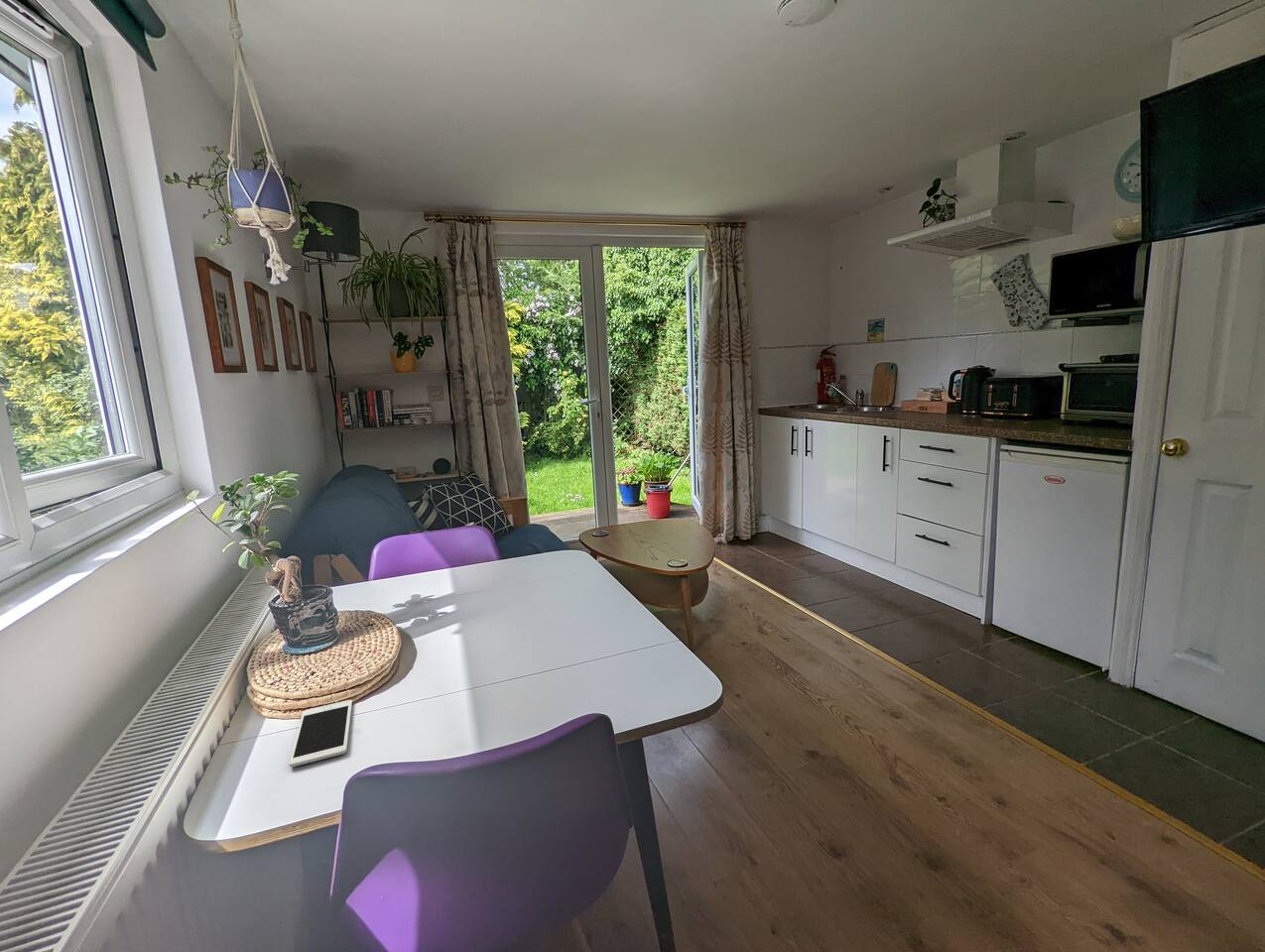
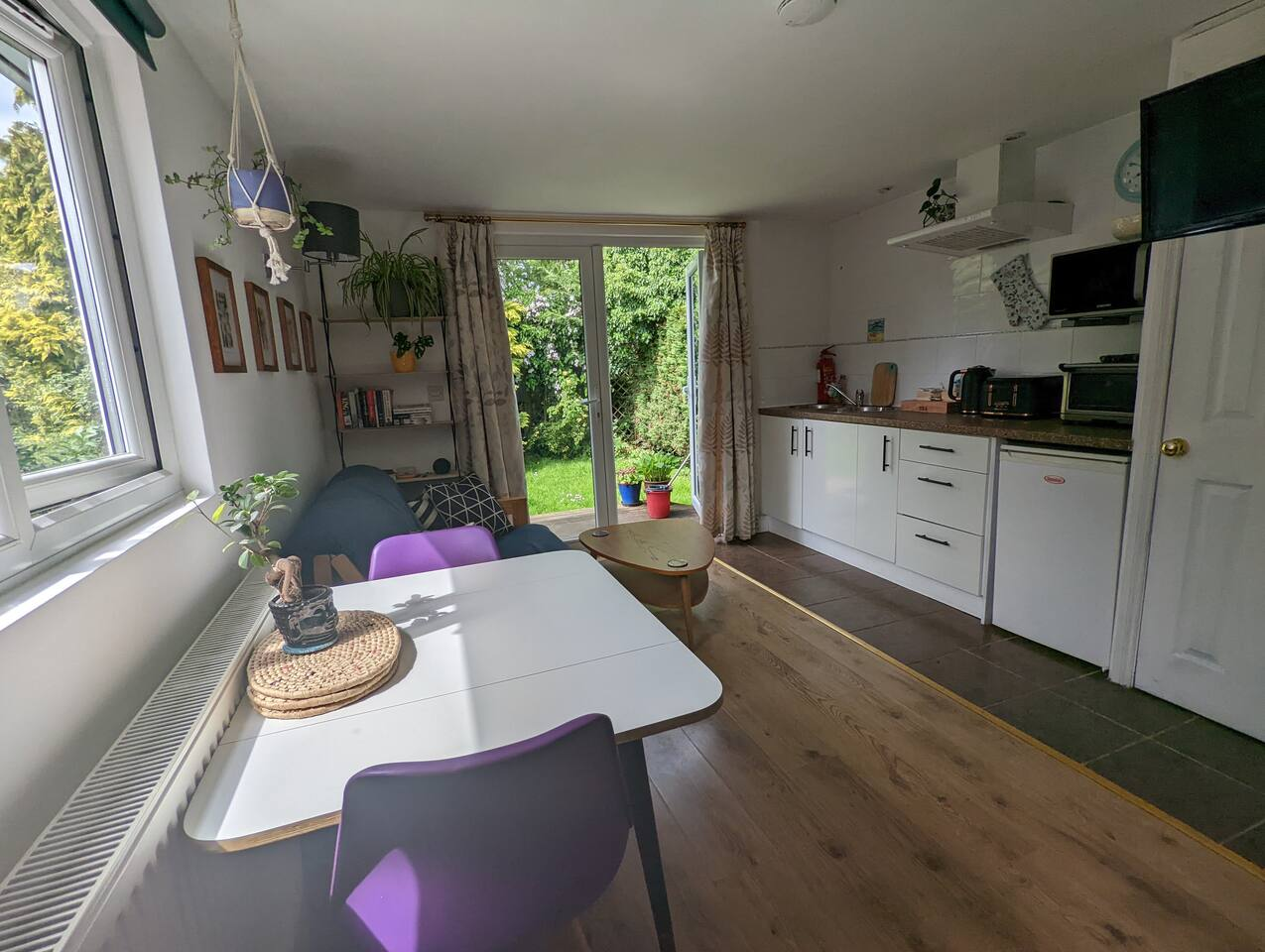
- cell phone [288,699,353,768]
